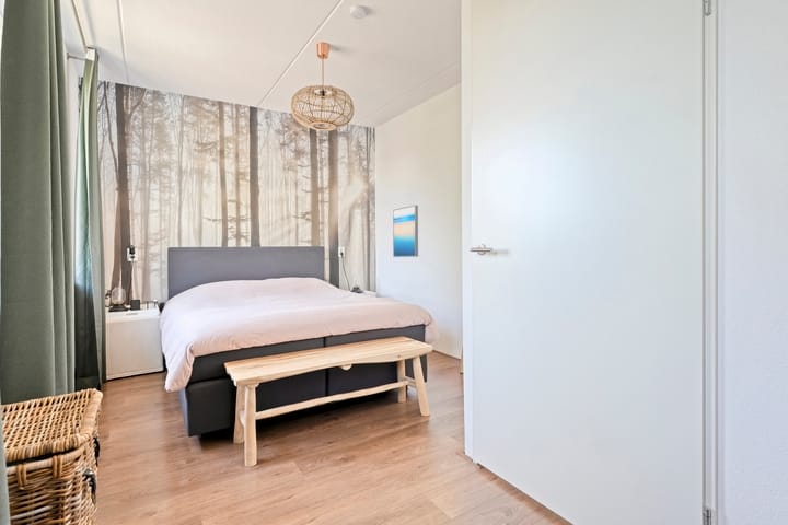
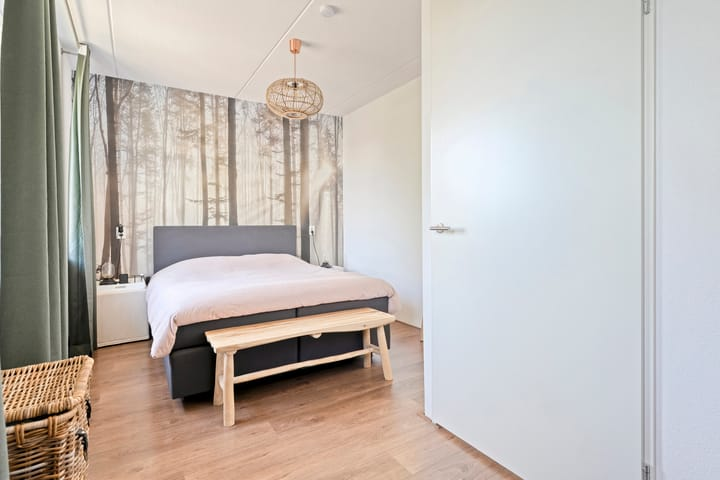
- wall art [392,205,419,258]
